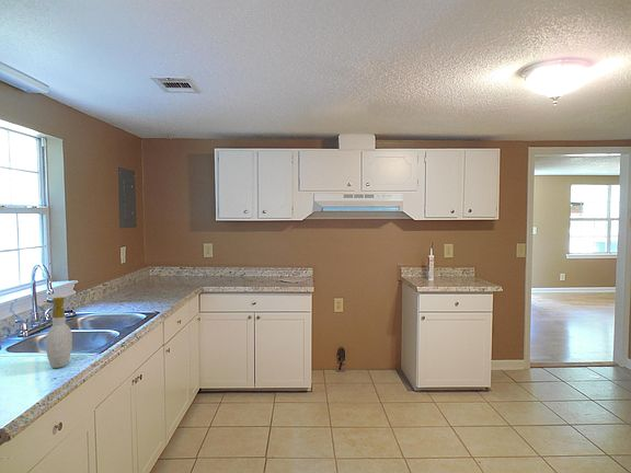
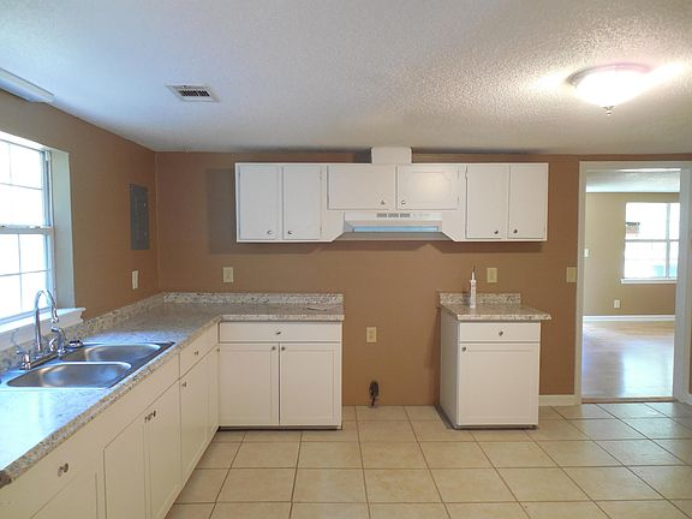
- soap bottle [44,296,73,369]
